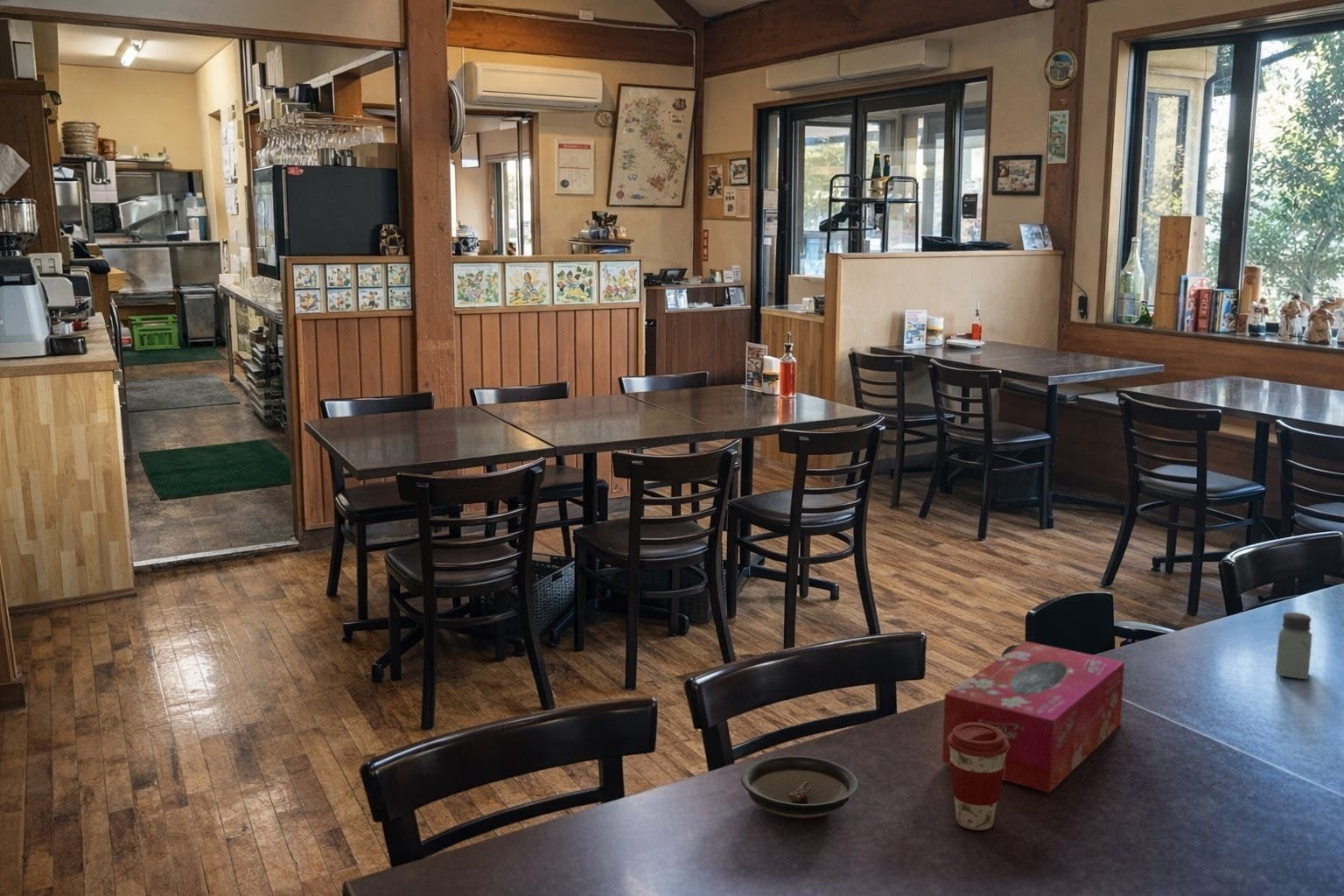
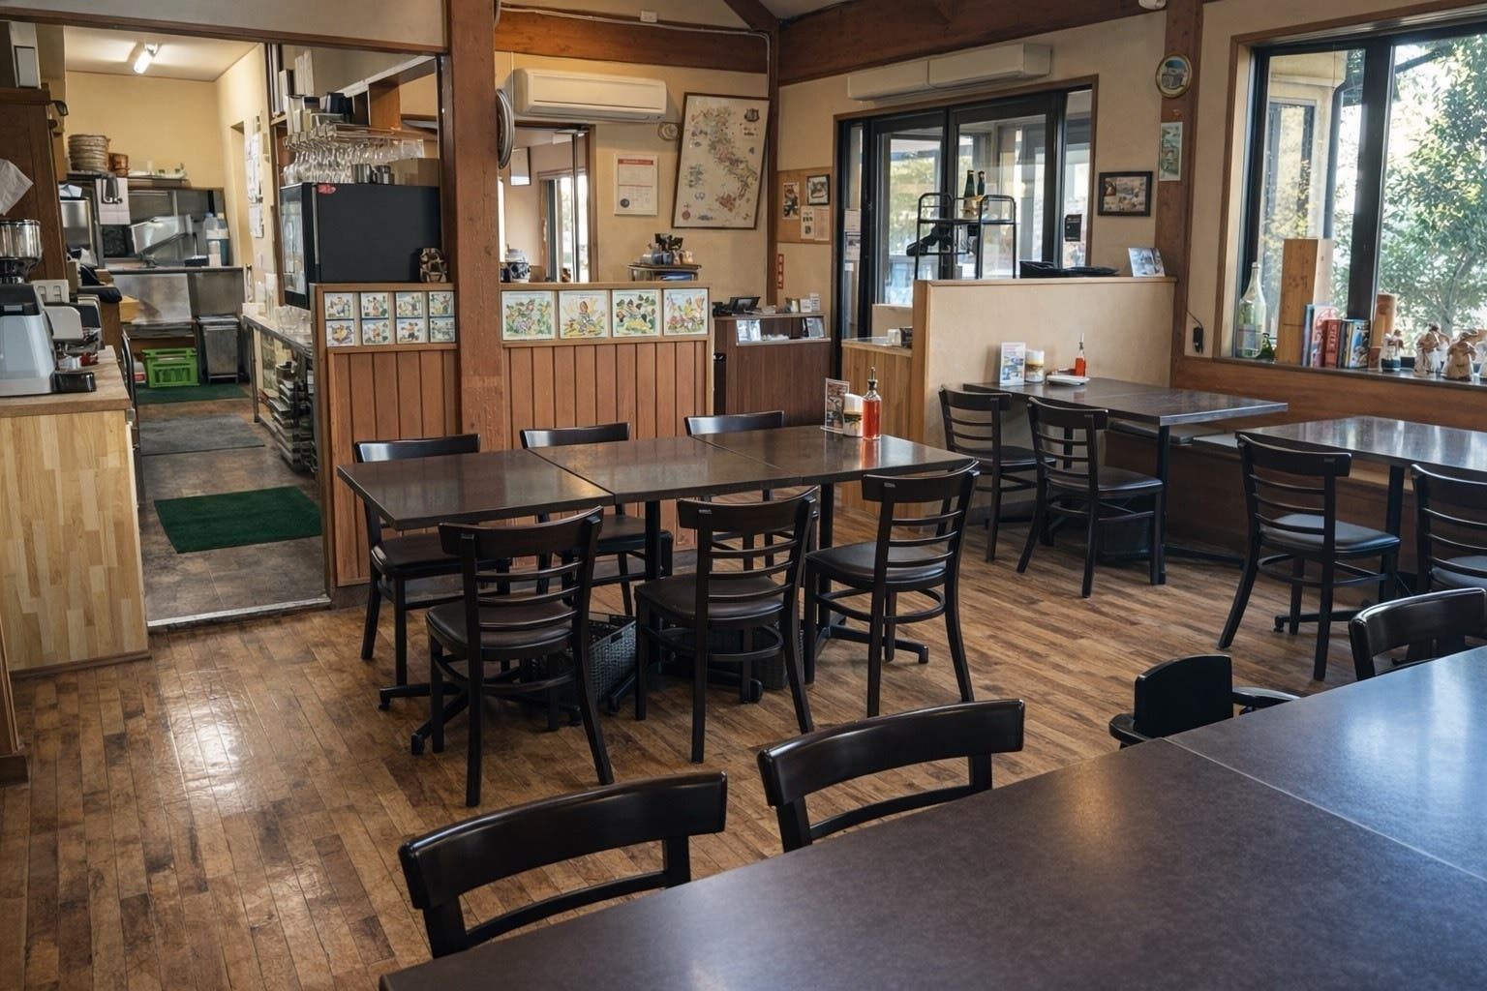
- coffee cup [947,723,1009,831]
- saltshaker [1275,612,1313,680]
- saucer [740,755,858,820]
- tissue box [942,641,1125,794]
